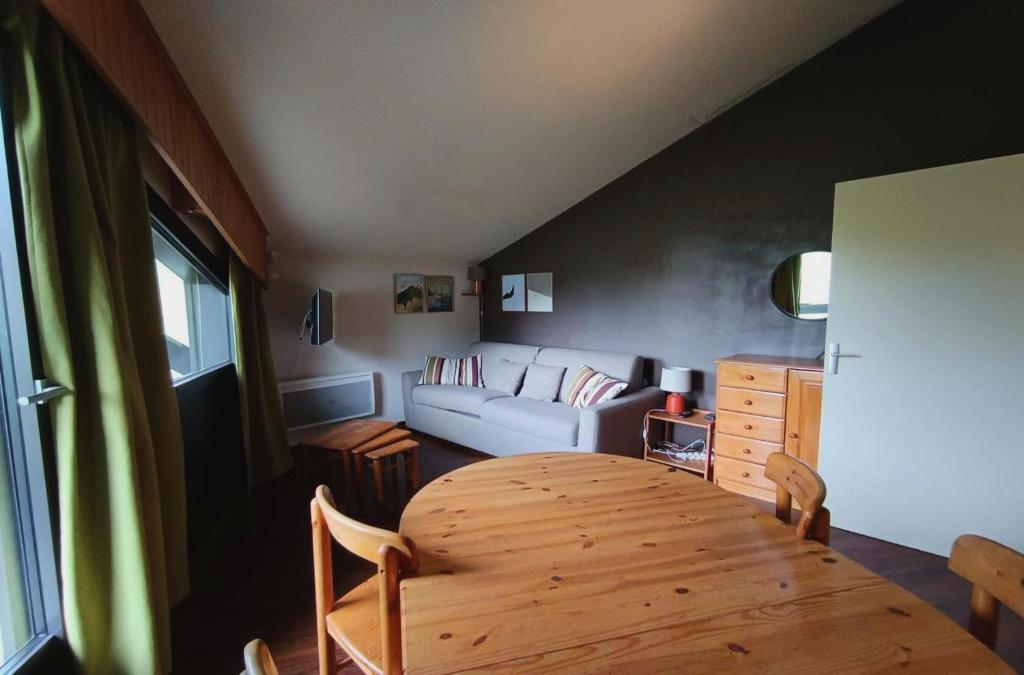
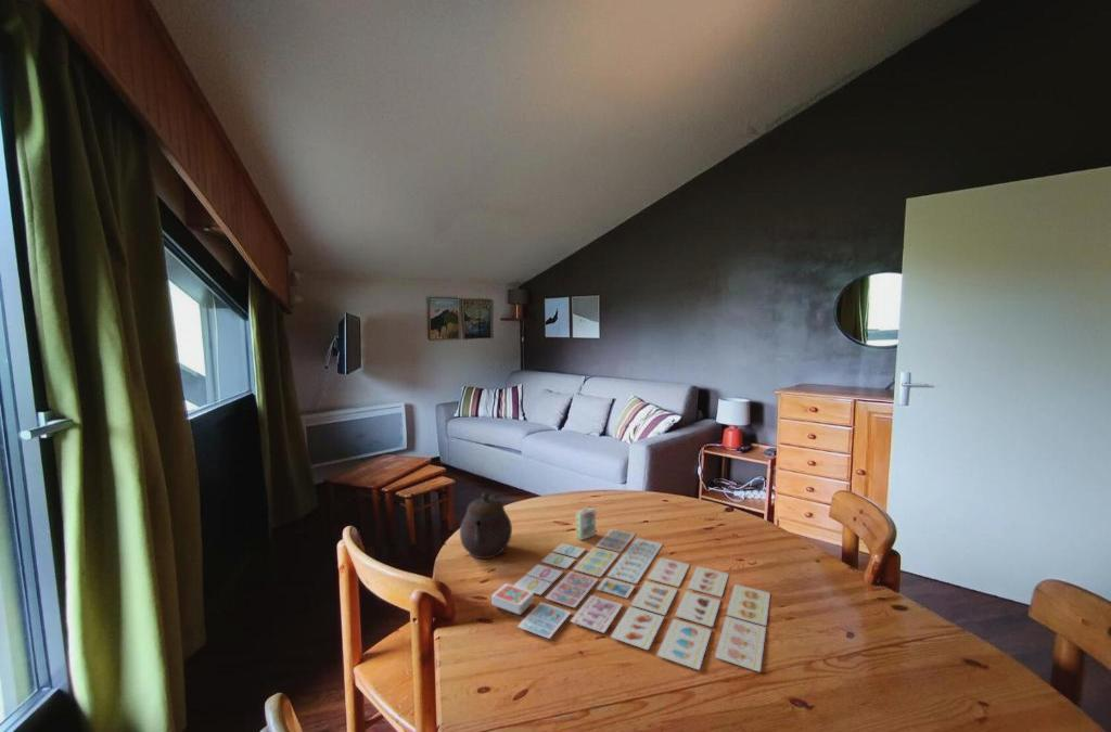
+ board game [490,506,771,673]
+ teapot [459,491,513,560]
